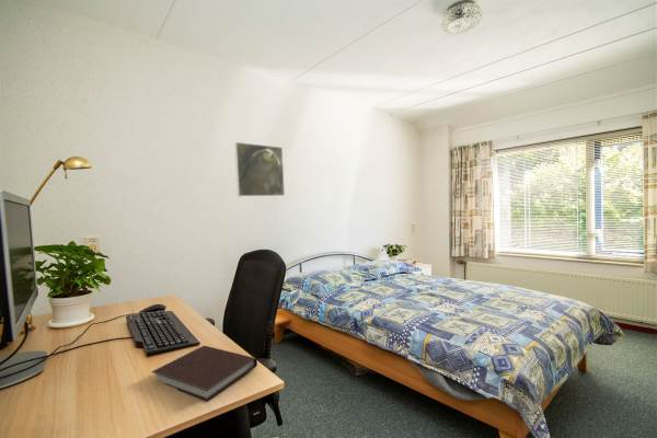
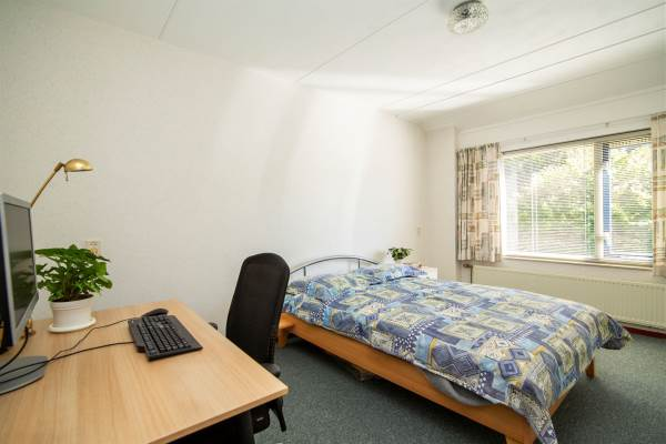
- notebook [150,345,258,402]
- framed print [233,141,286,197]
